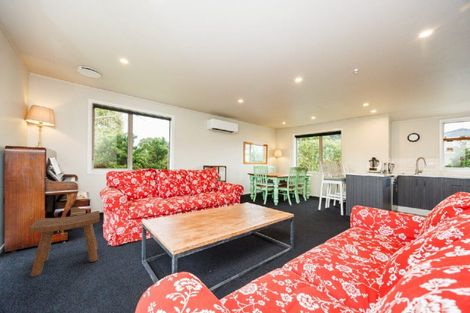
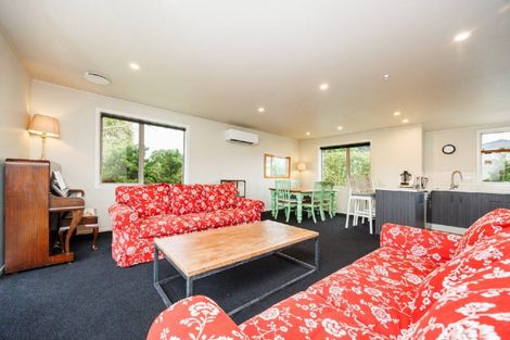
- stool [28,210,101,277]
